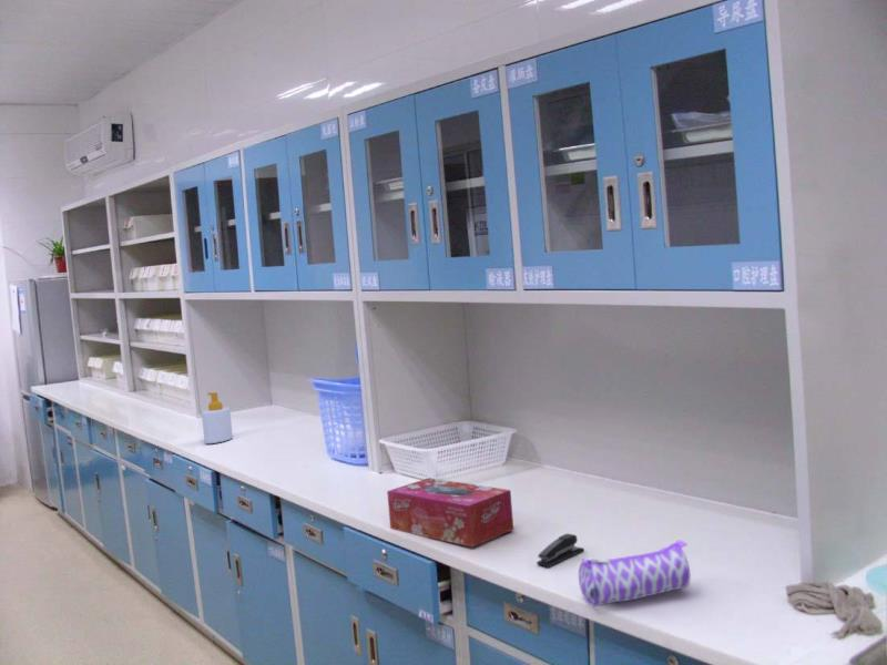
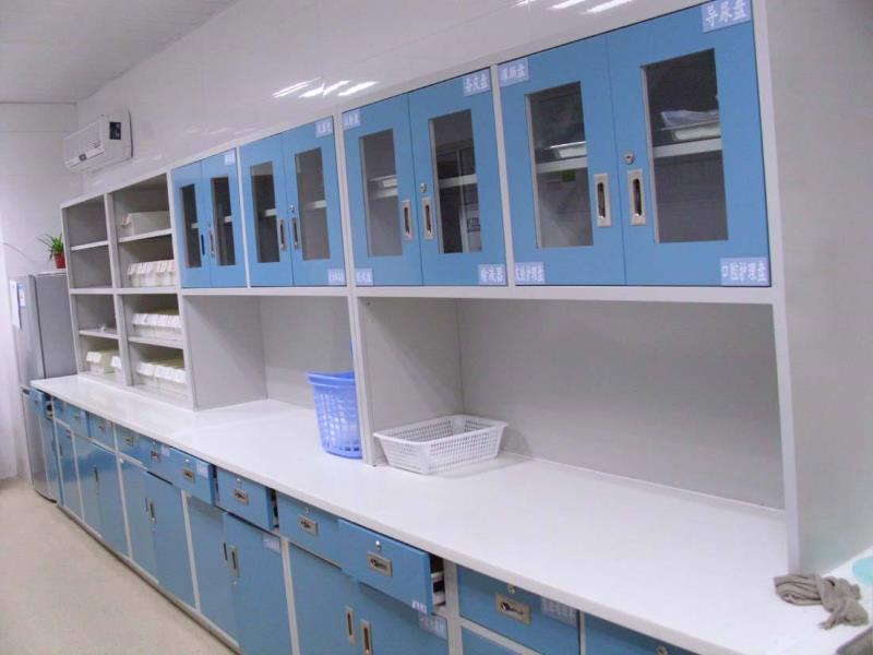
- stapler [536,533,585,567]
- pencil case [578,540,692,607]
- soap bottle [201,391,234,444]
- tissue box [386,477,514,549]
